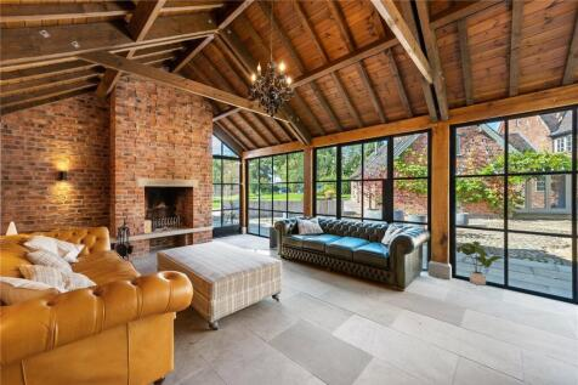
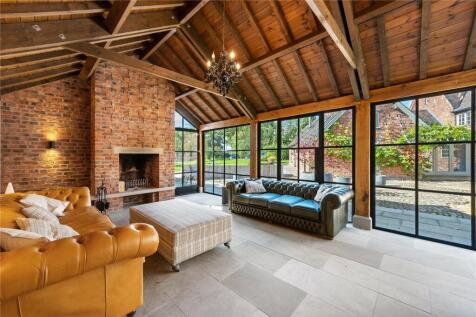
- house plant [453,240,510,287]
